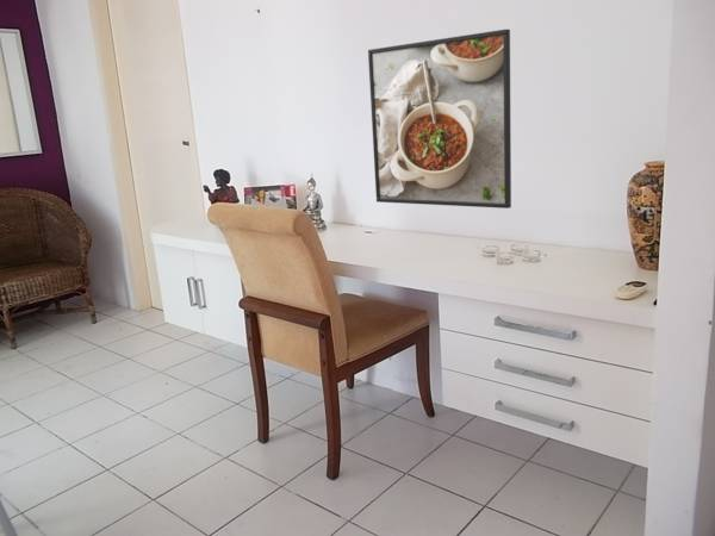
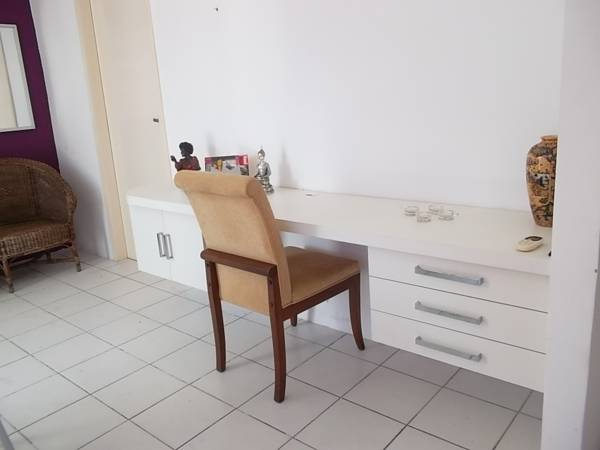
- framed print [367,29,512,210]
